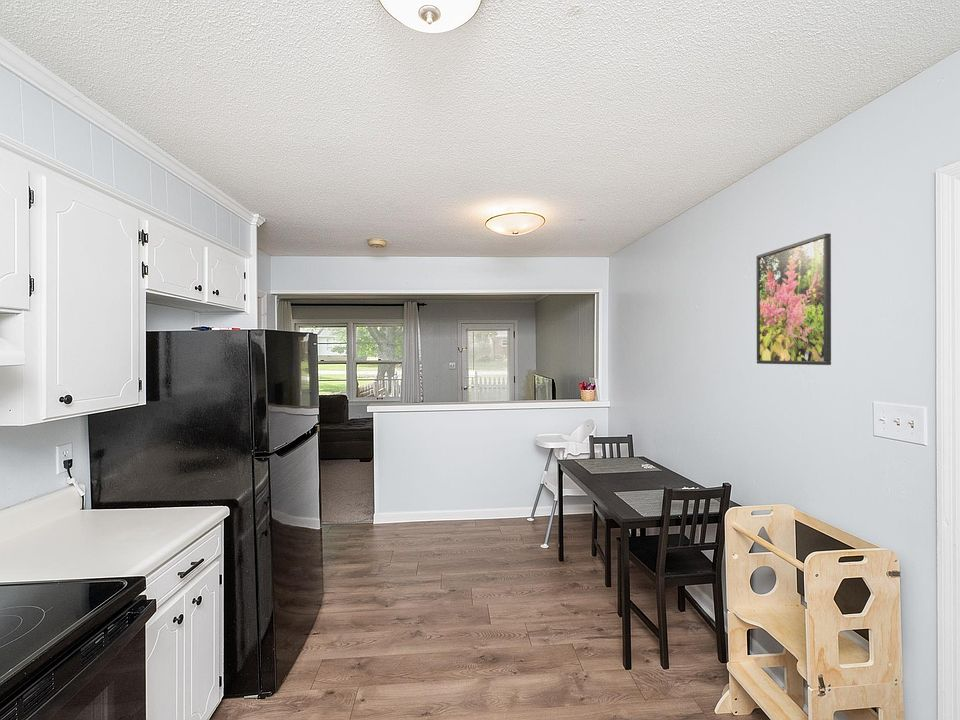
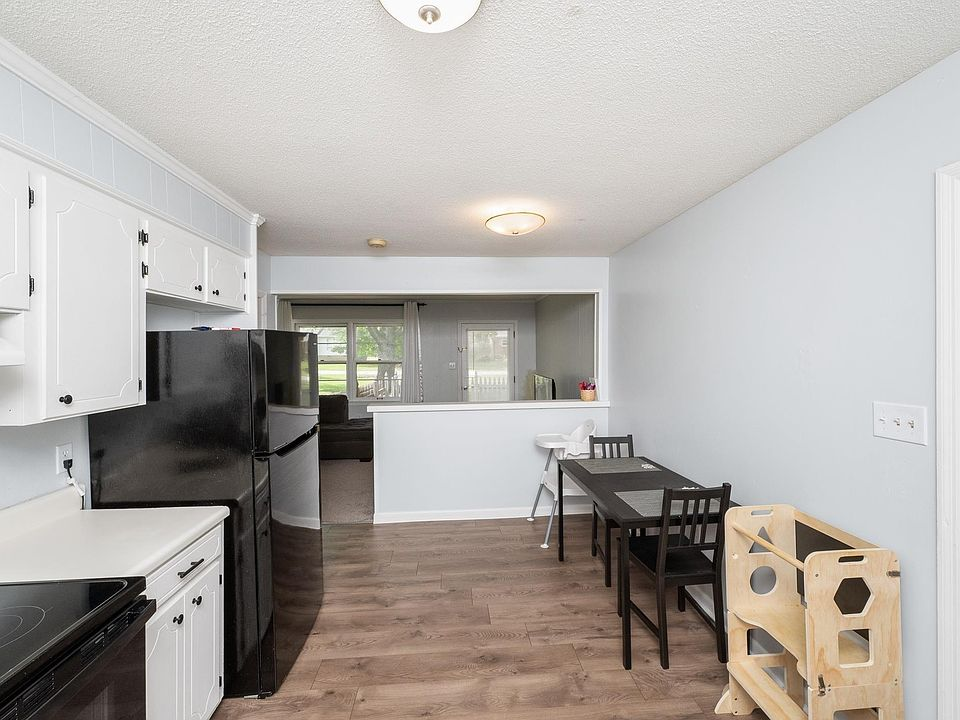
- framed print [755,233,832,366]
